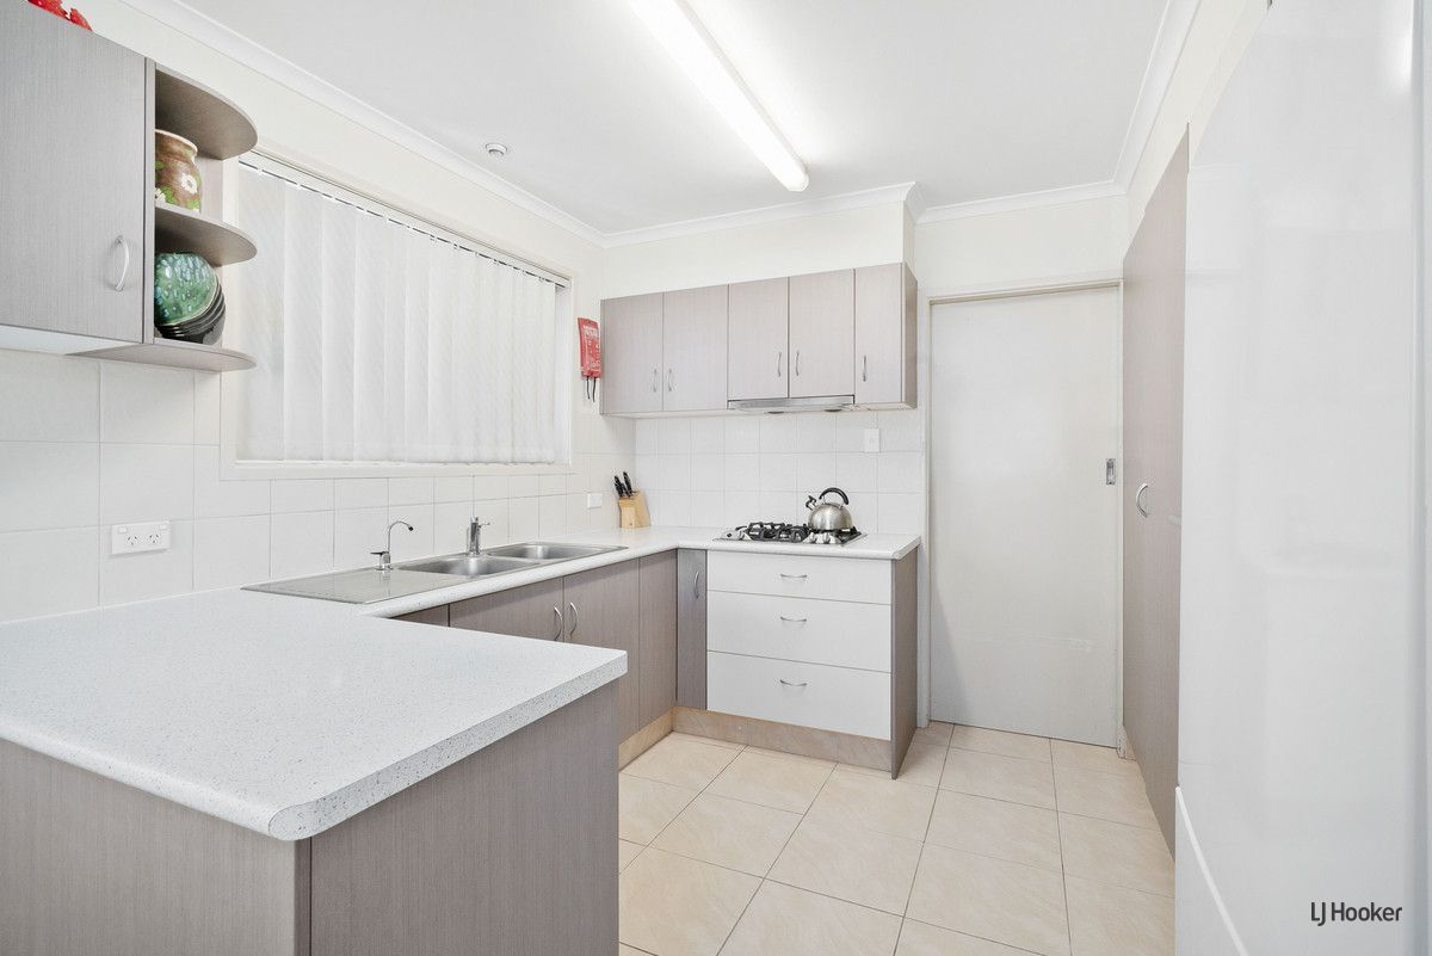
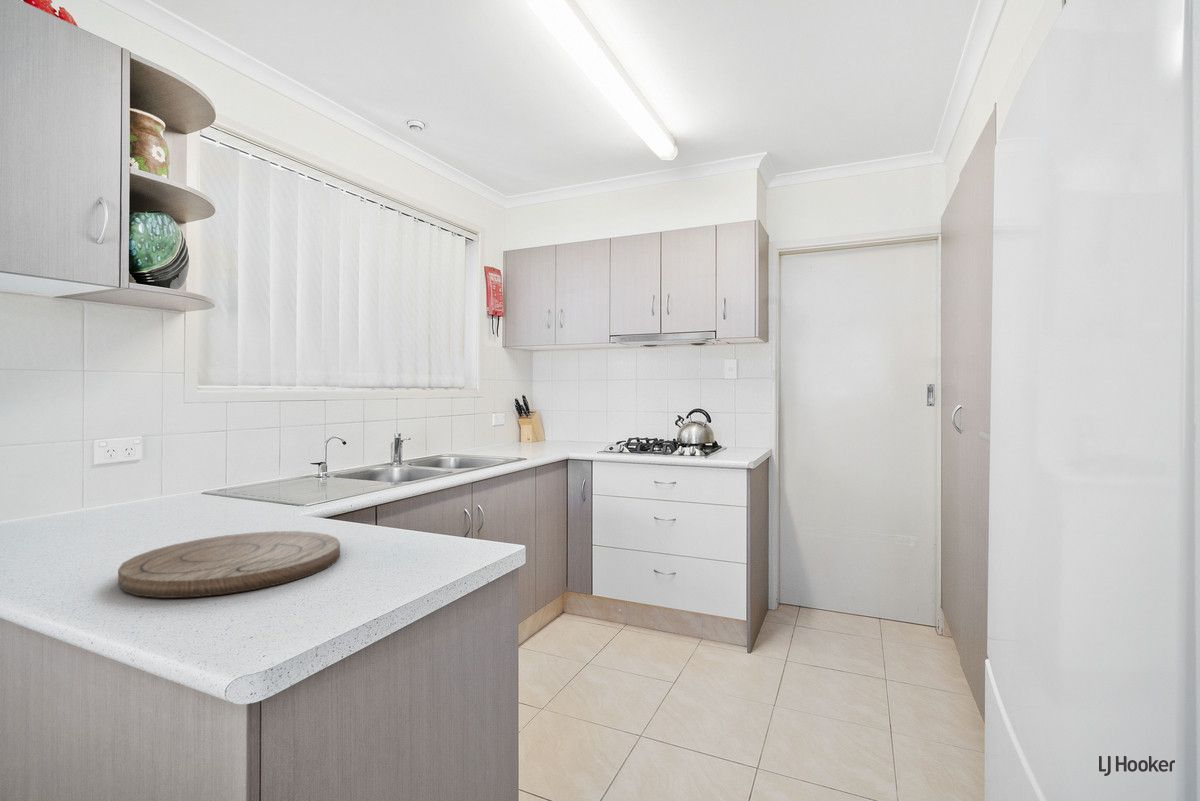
+ cutting board [117,530,341,599]
